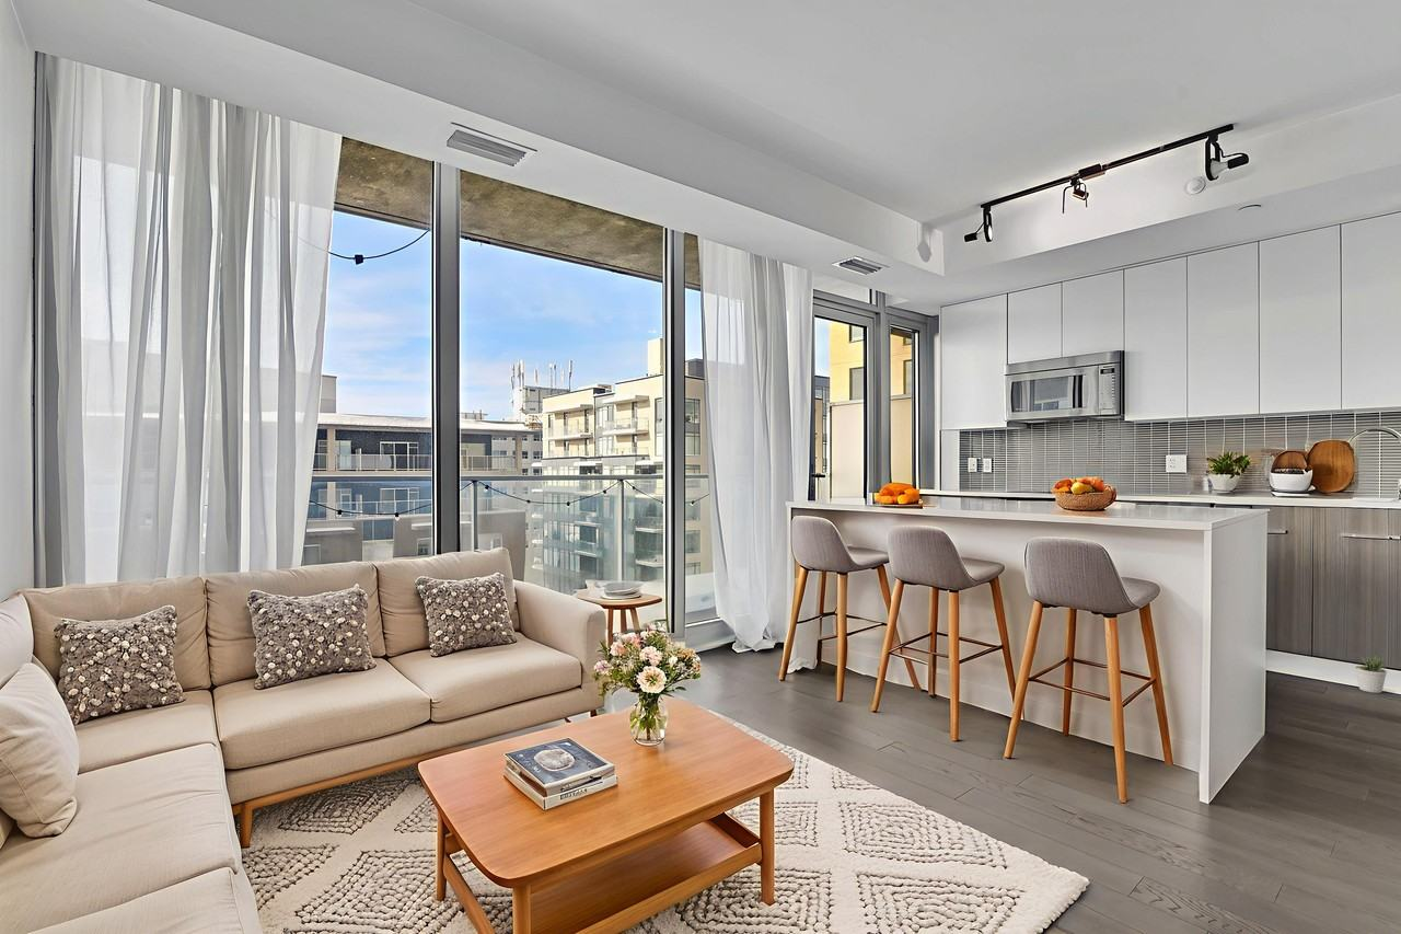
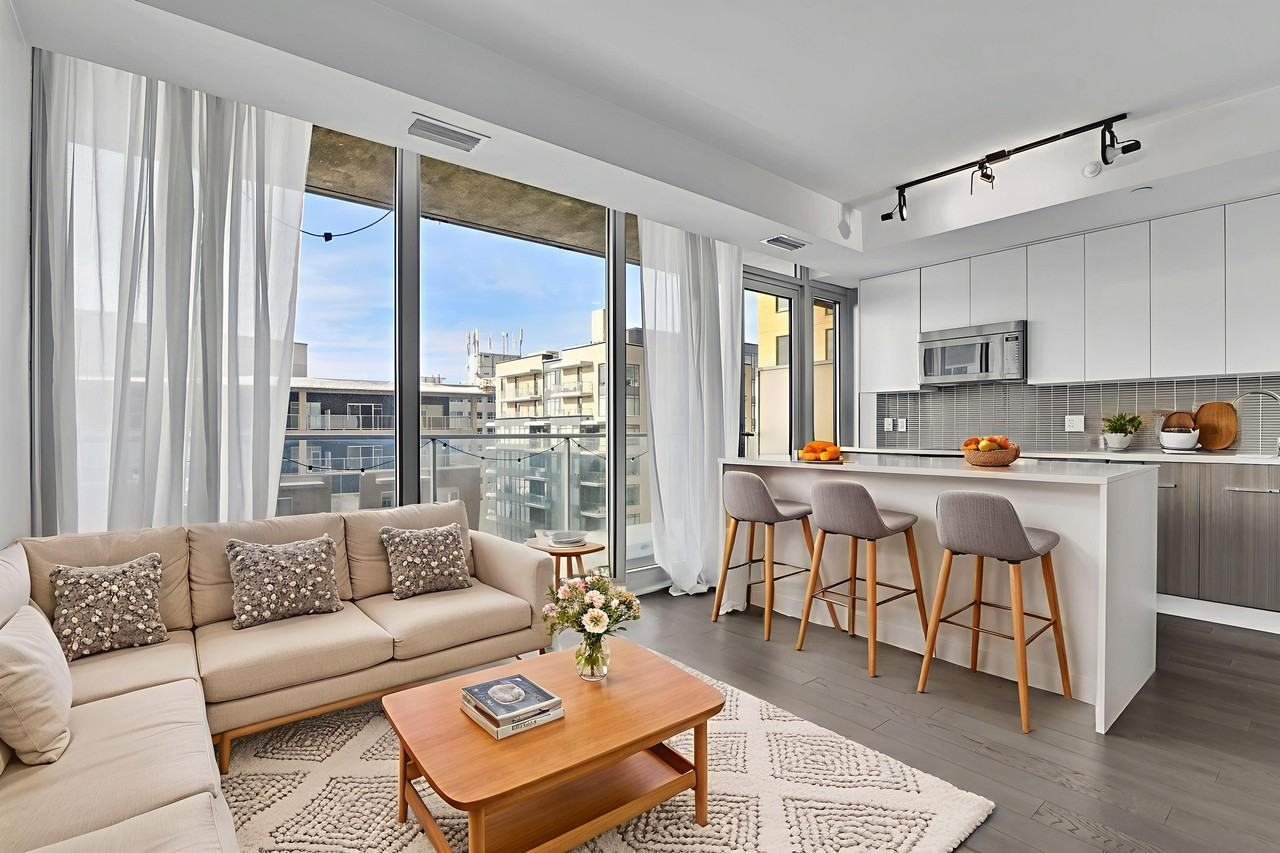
- potted plant [1354,656,1388,694]
